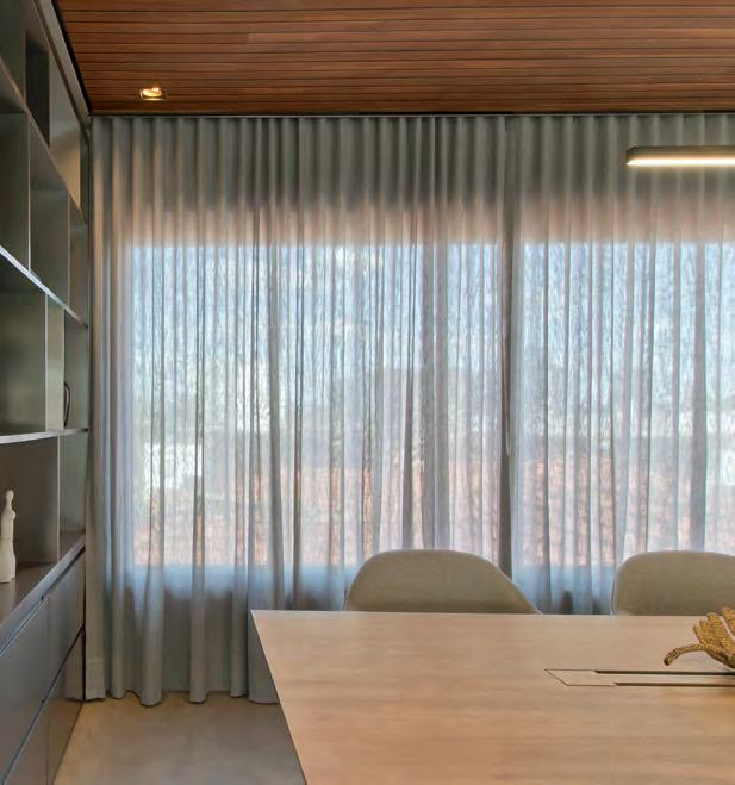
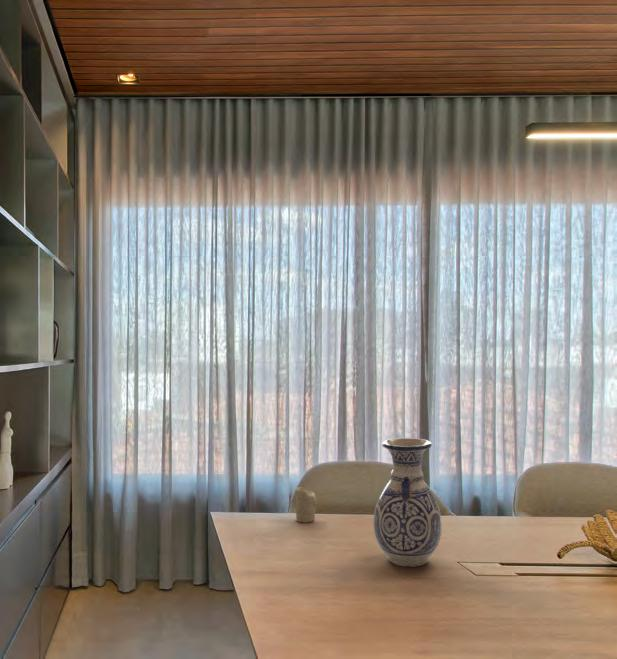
+ candle [295,486,317,523]
+ vase [373,437,443,568]
